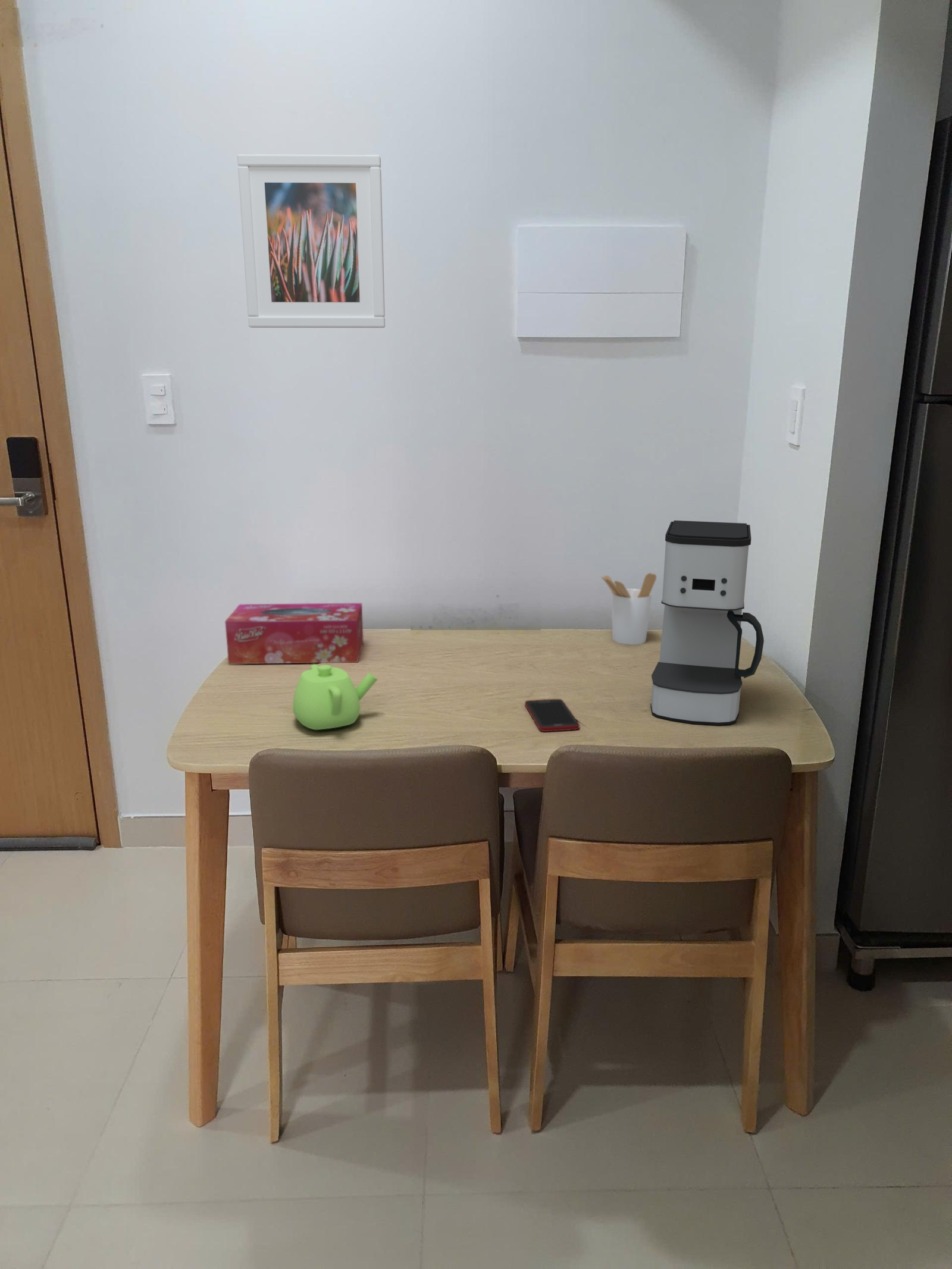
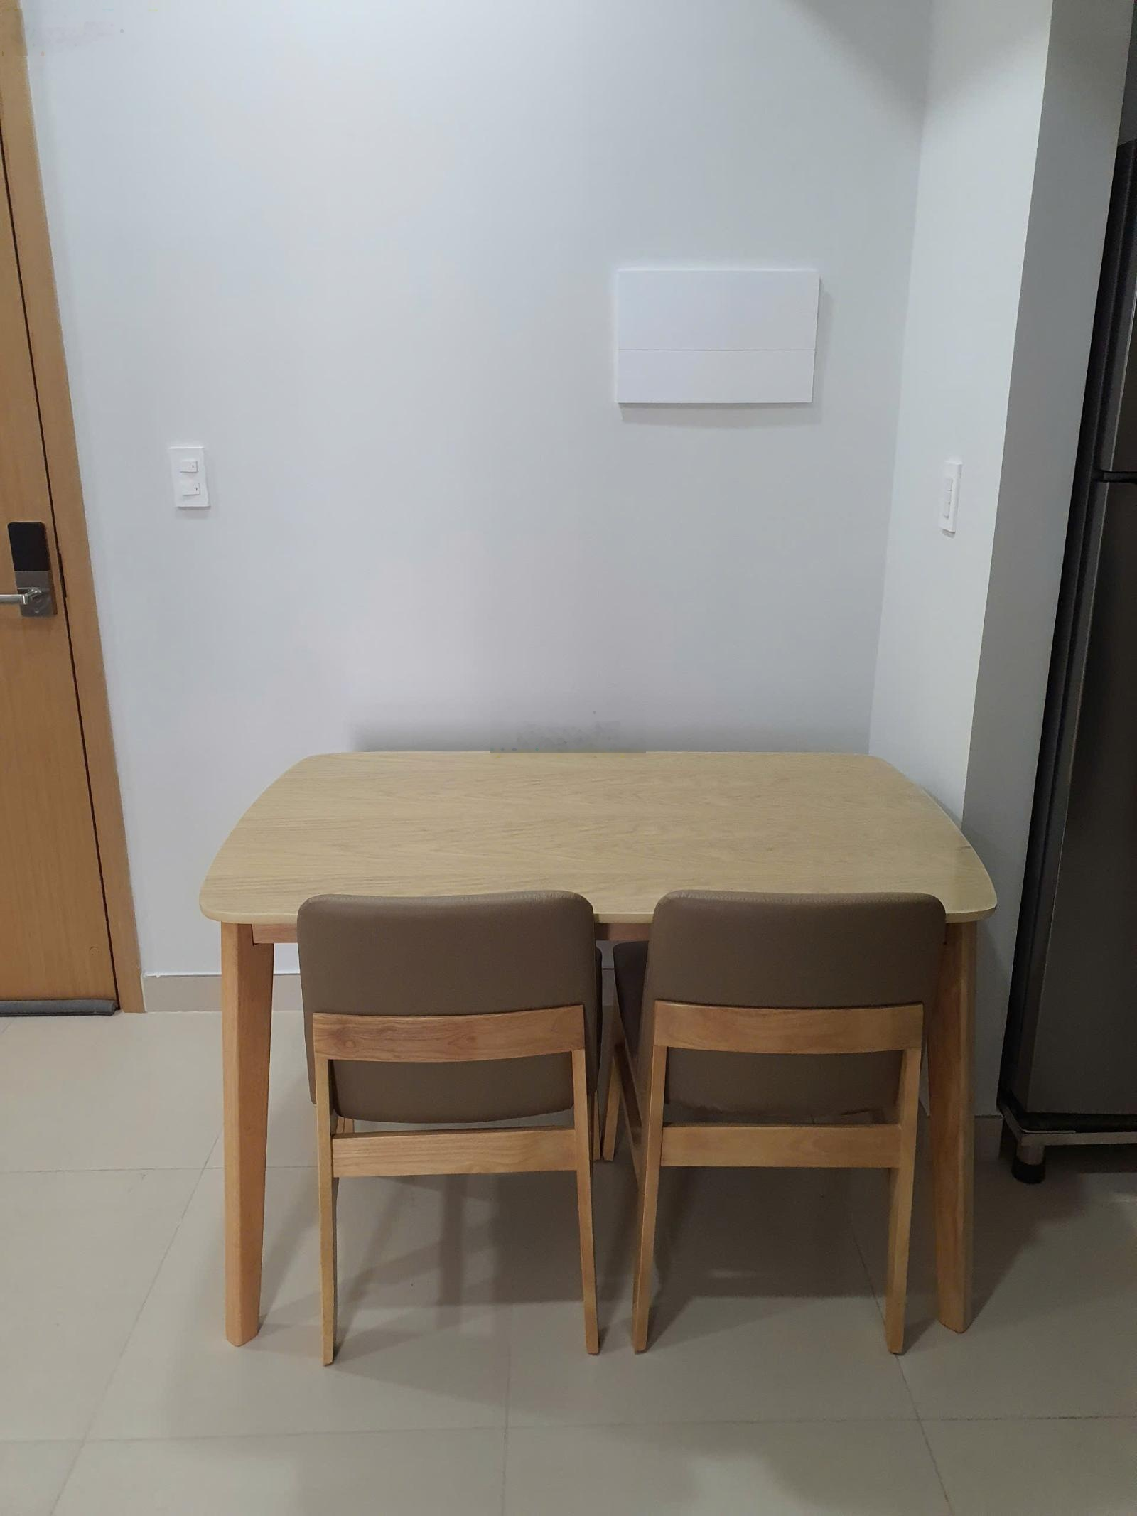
- cell phone [524,698,580,732]
- tissue box [224,603,364,665]
- coffee maker [650,520,765,726]
- teapot [292,664,378,731]
- utensil holder [601,572,657,646]
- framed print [237,153,386,328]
